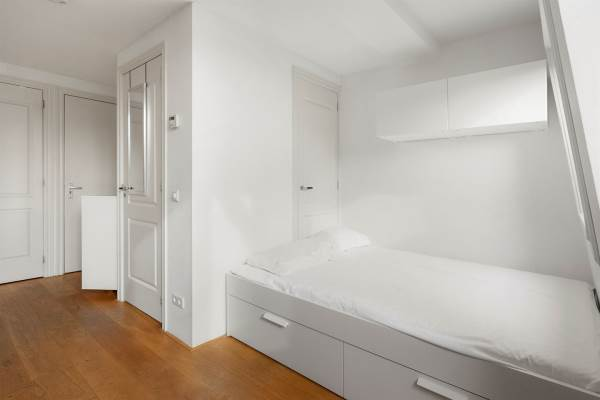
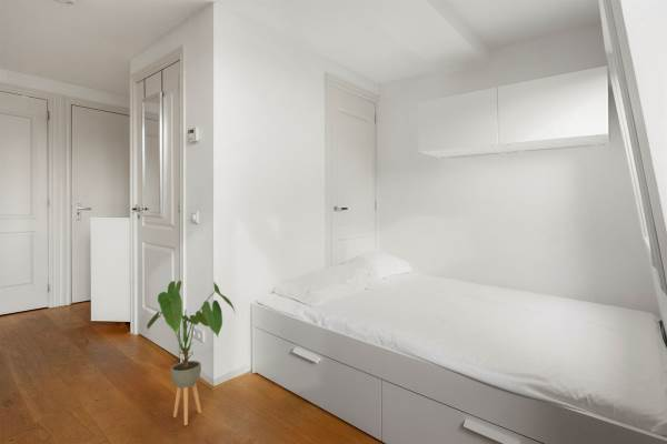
+ house plant [146,280,237,426]
